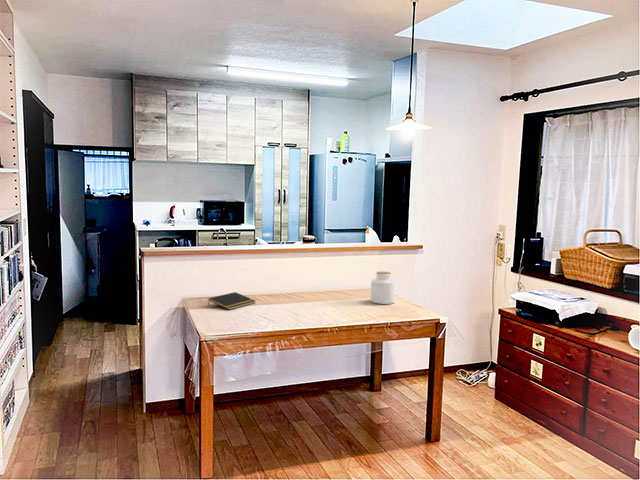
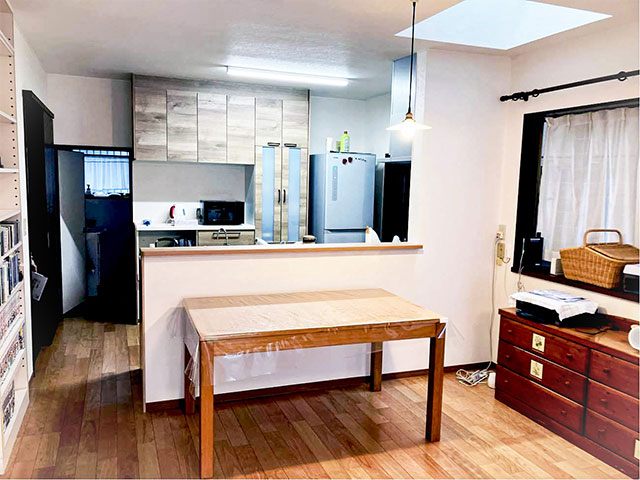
- jar [370,271,397,305]
- notepad [207,291,256,311]
